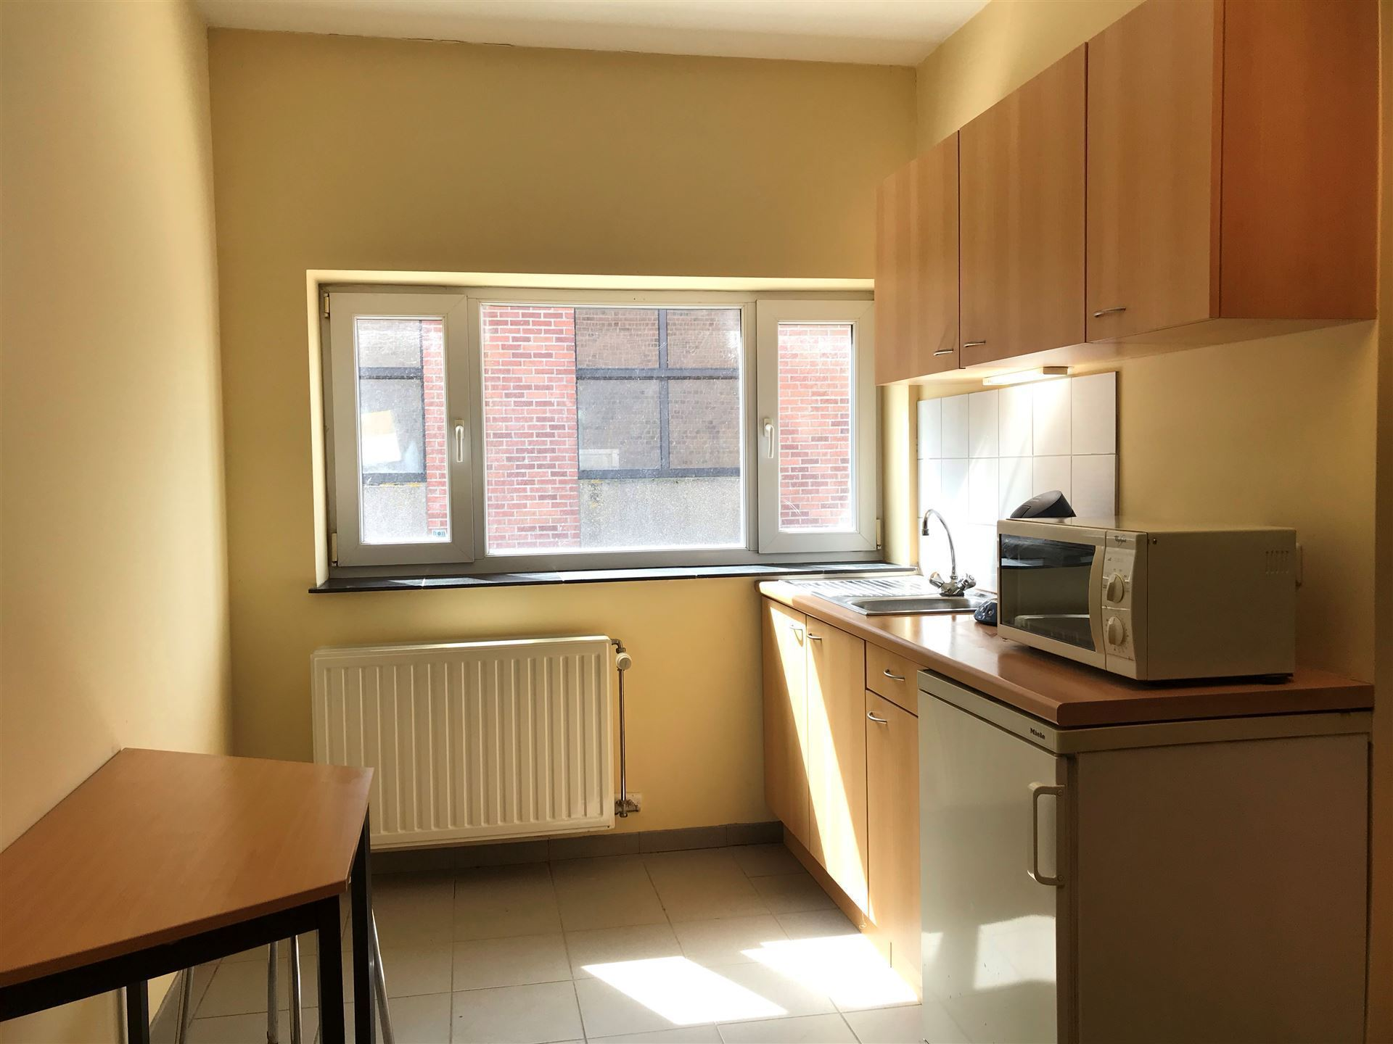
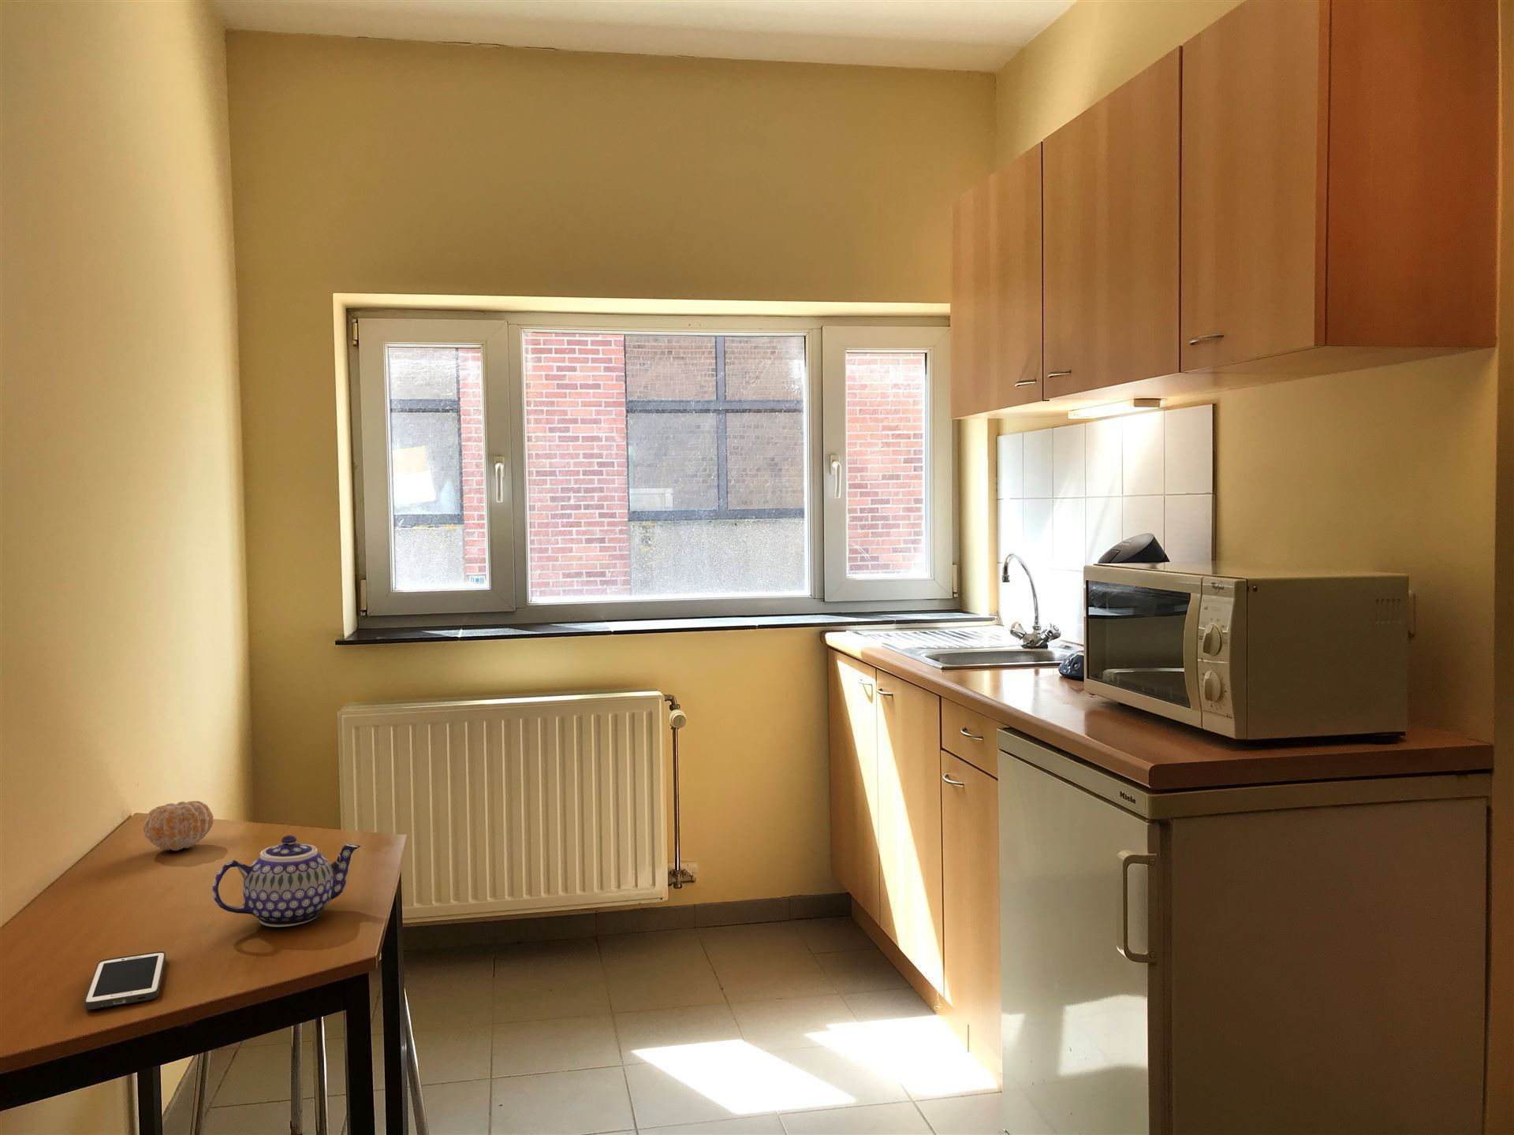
+ fruit [143,800,215,851]
+ teapot [211,835,361,928]
+ cell phone [83,950,167,1011]
